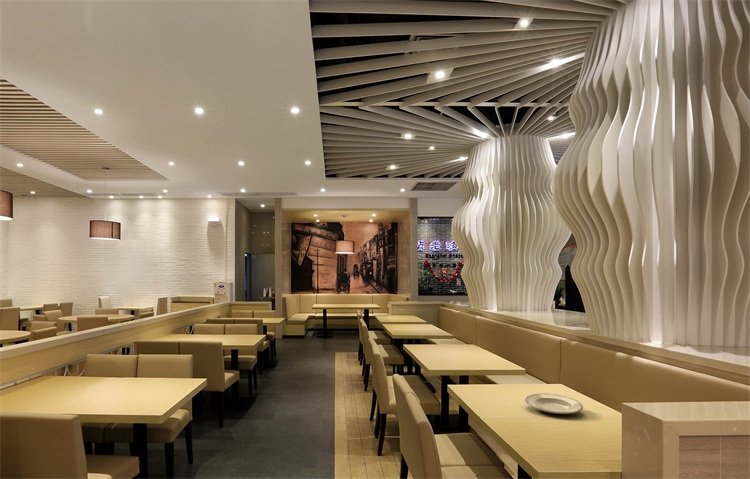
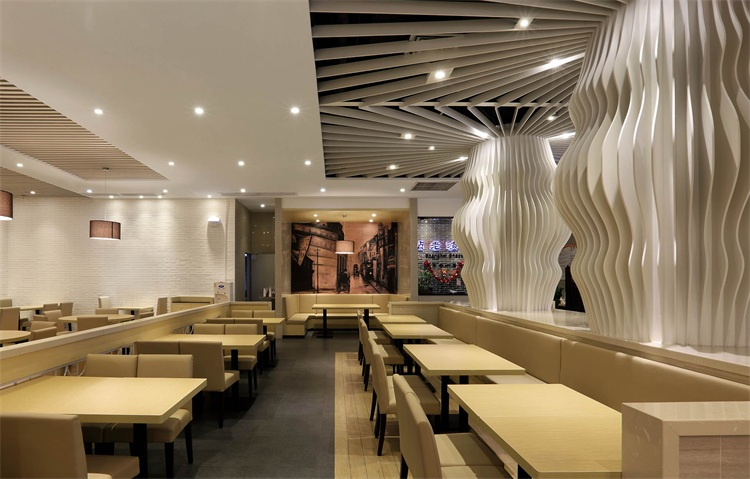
- plate [524,393,584,415]
